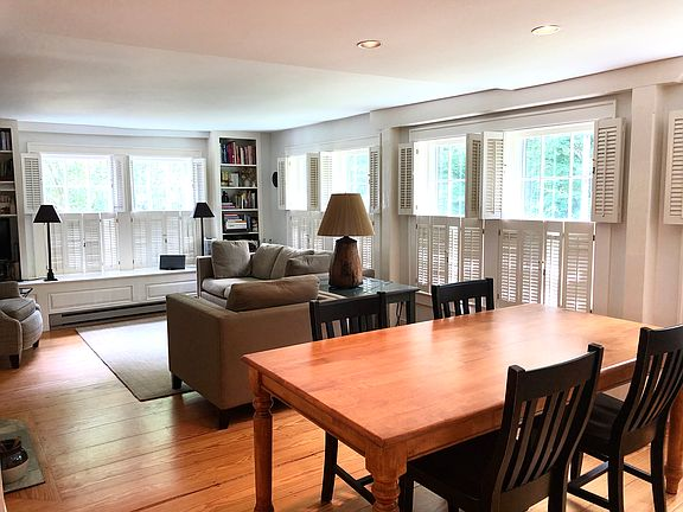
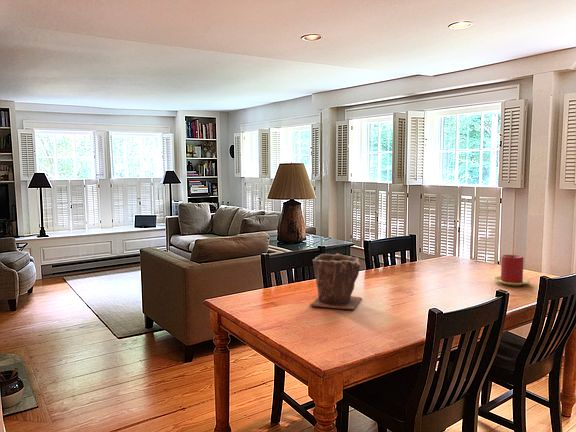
+ candle [493,254,531,286]
+ plant pot [309,252,363,310]
